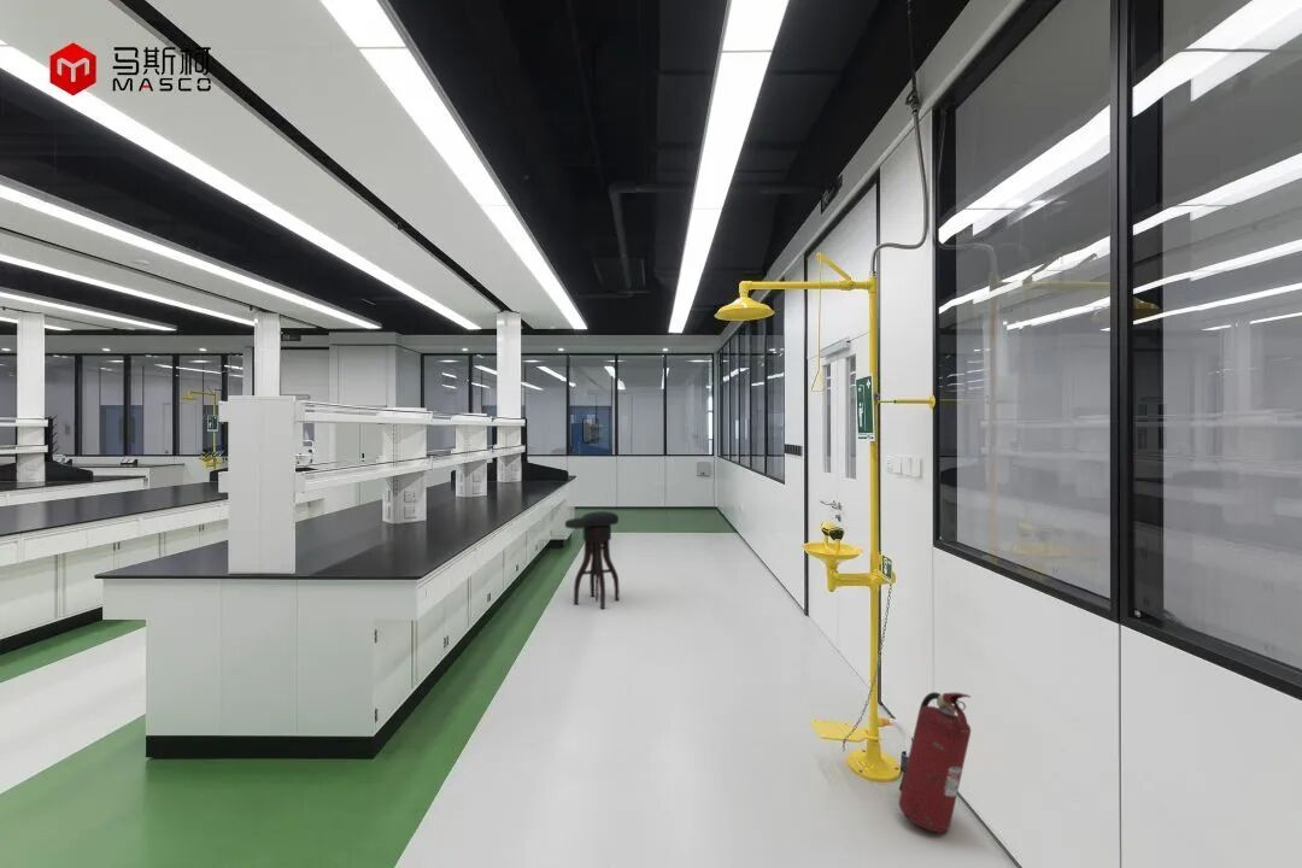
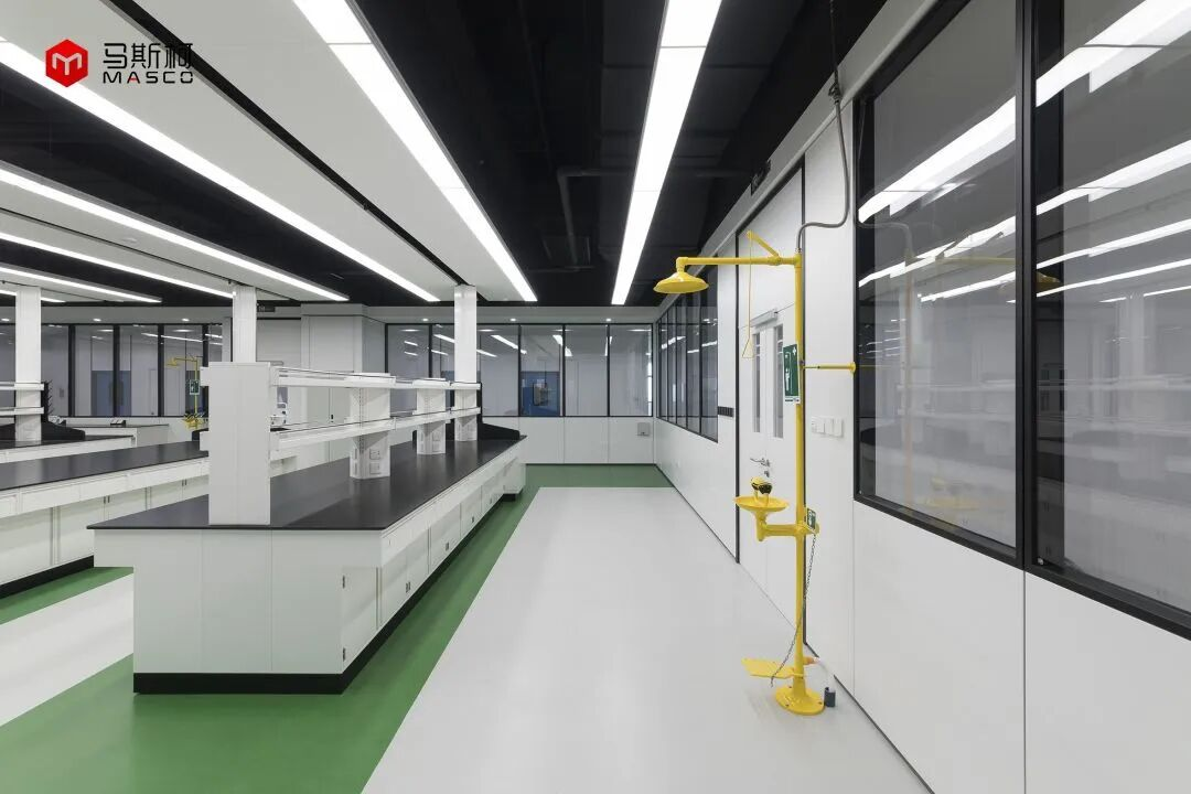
- fire extinguisher [898,691,972,834]
- stool [564,510,620,610]
